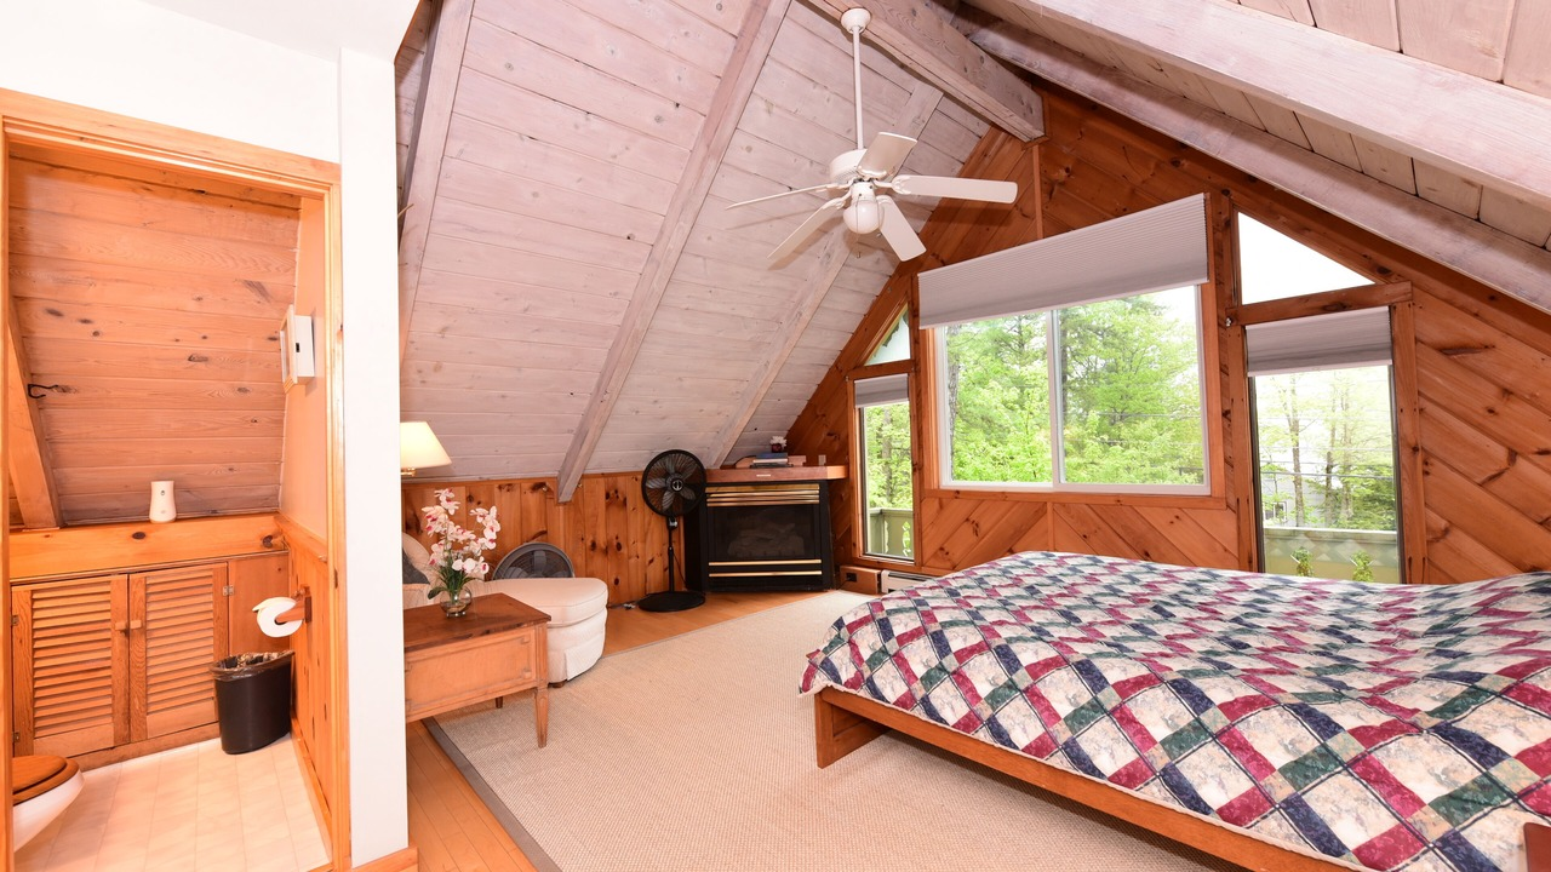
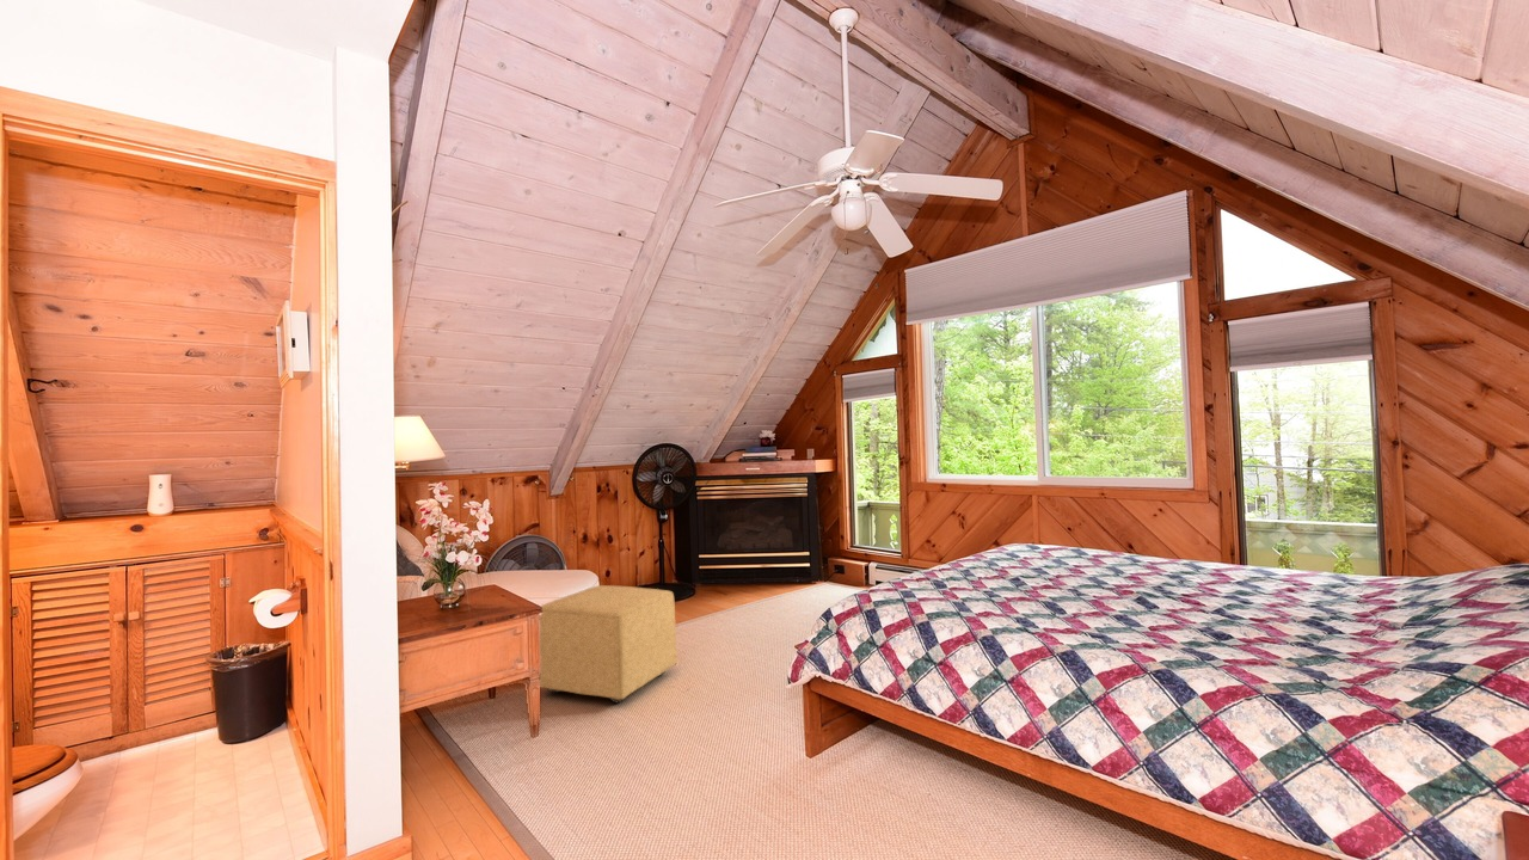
+ ottoman [539,584,677,704]
